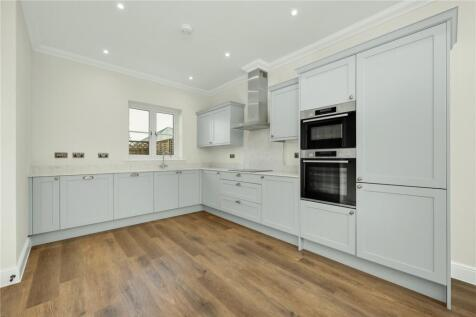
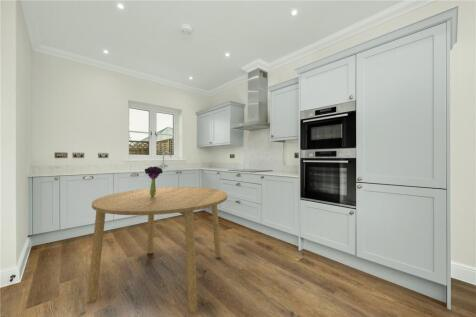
+ bouquet [144,165,164,197]
+ dining table [86,186,228,314]
